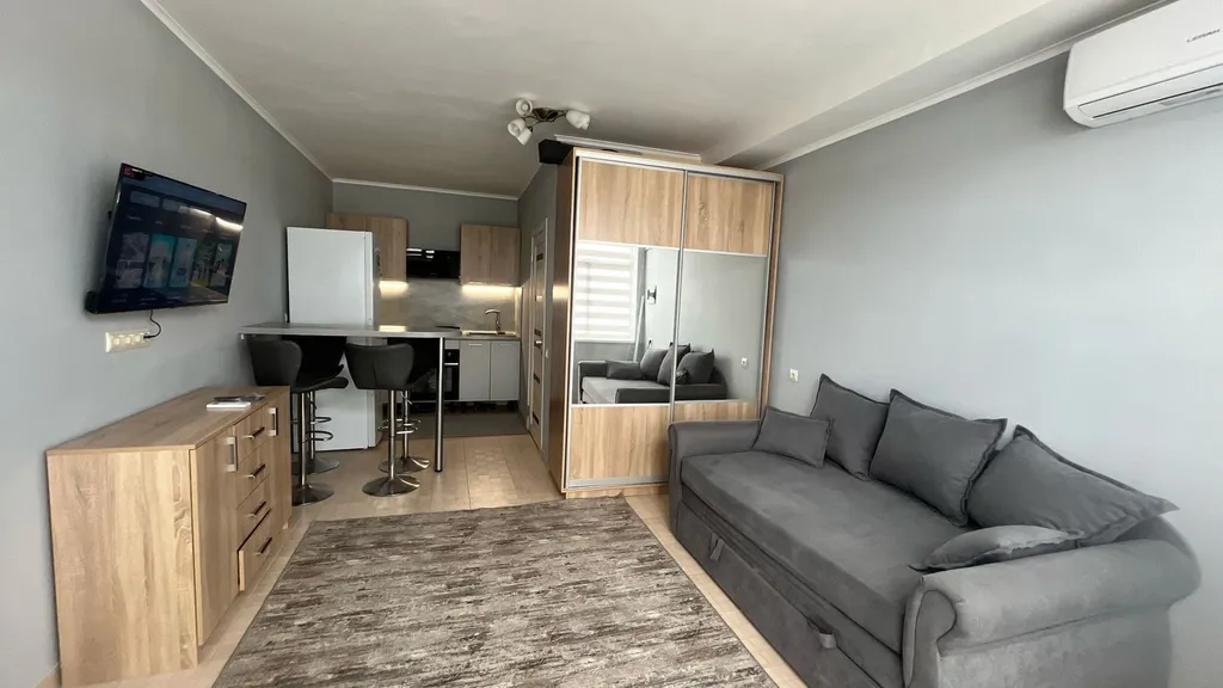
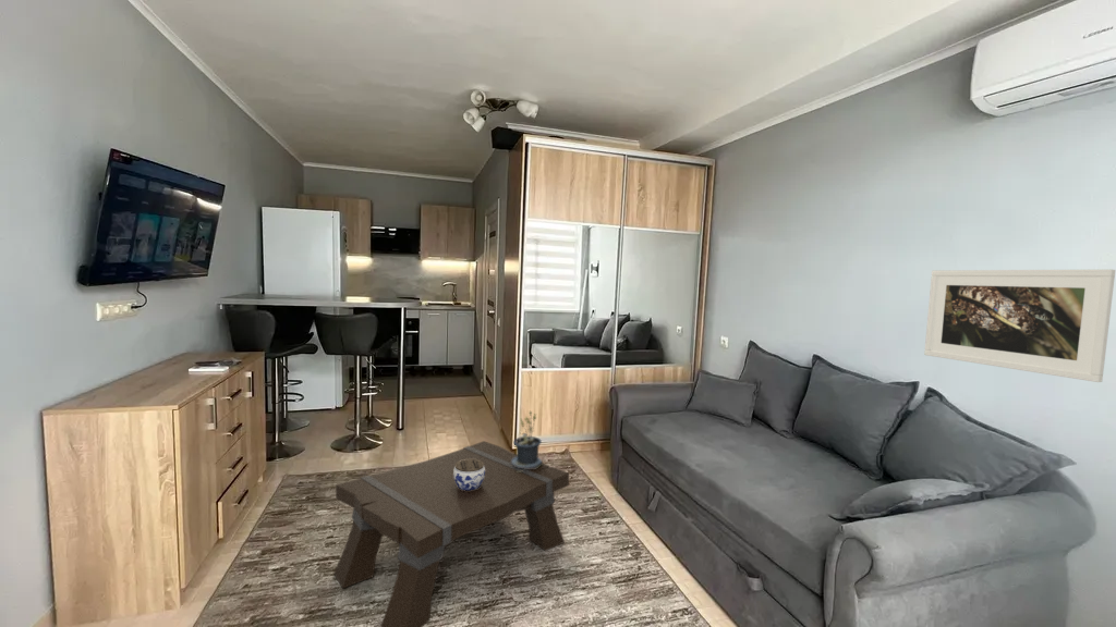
+ potted plant [511,410,544,472]
+ coffee table [333,440,570,627]
+ jar [453,459,485,491]
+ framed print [923,269,1116,383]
